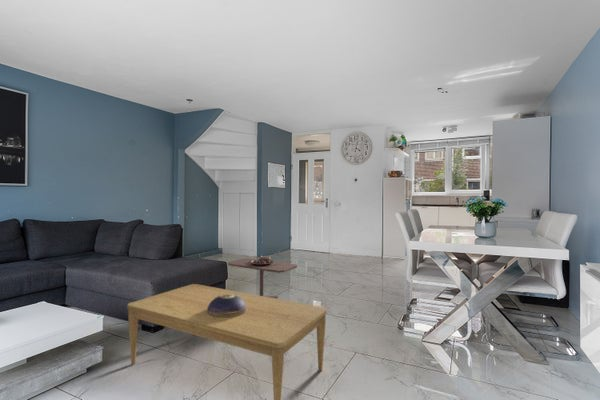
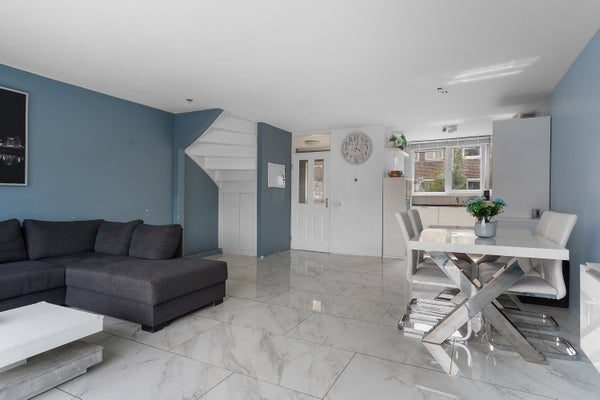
- side table [227,255,298,299]
- decorative bowl [207,294,247,318]
- coffee table [126,283,328,400]
